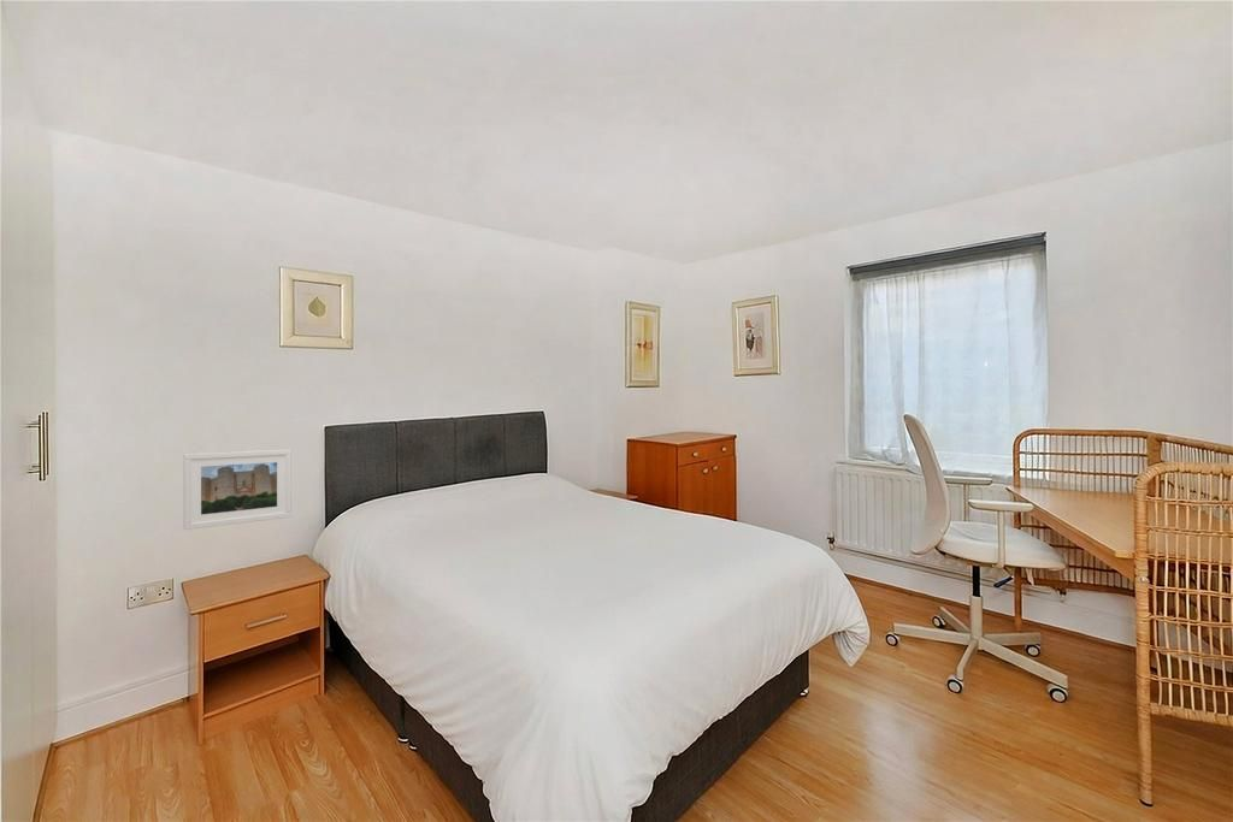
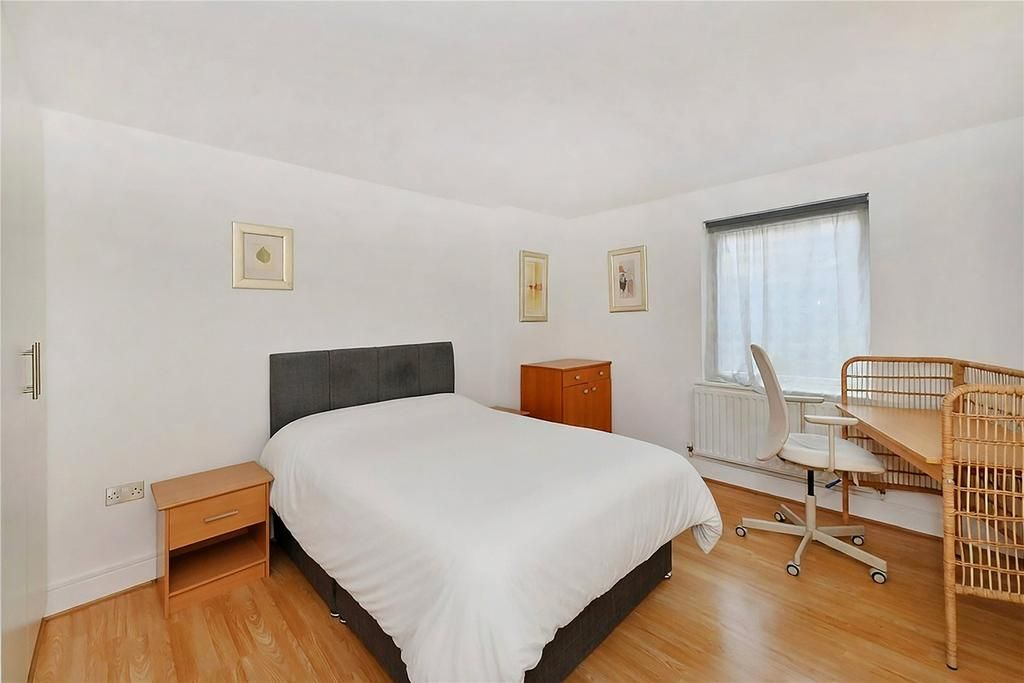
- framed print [183,448,293,531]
